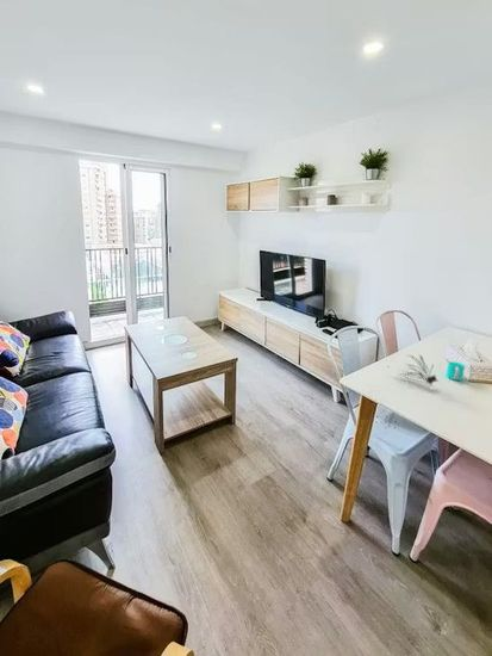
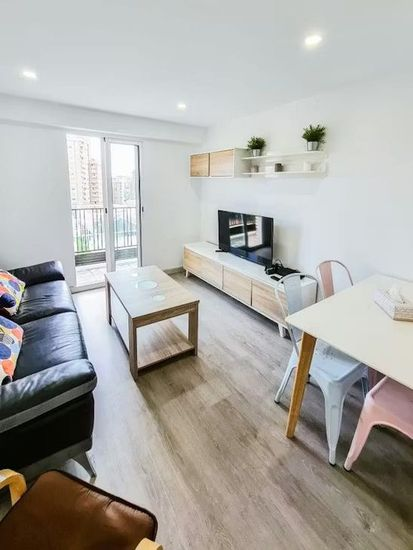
- cup [444,360,466,382]
- plant [386,354,440,386]
